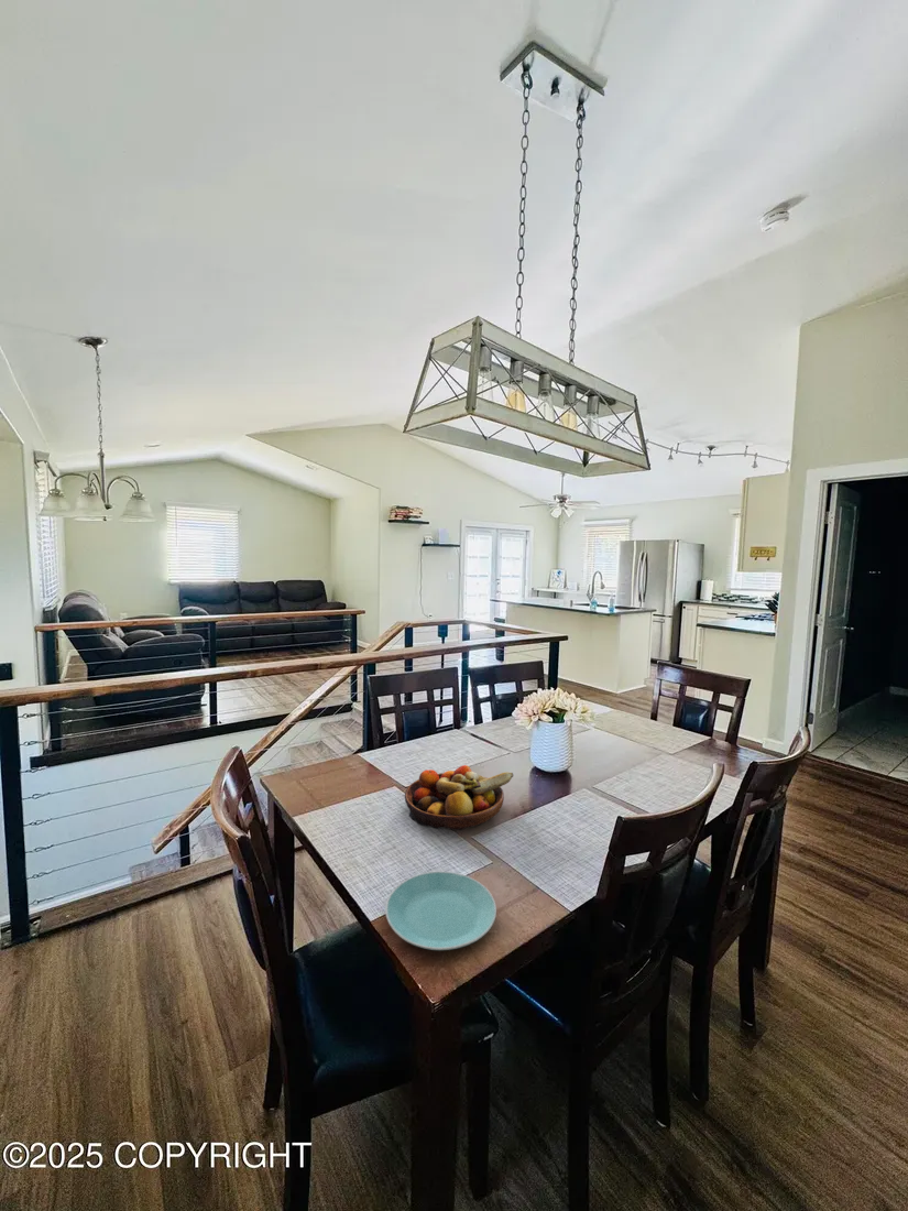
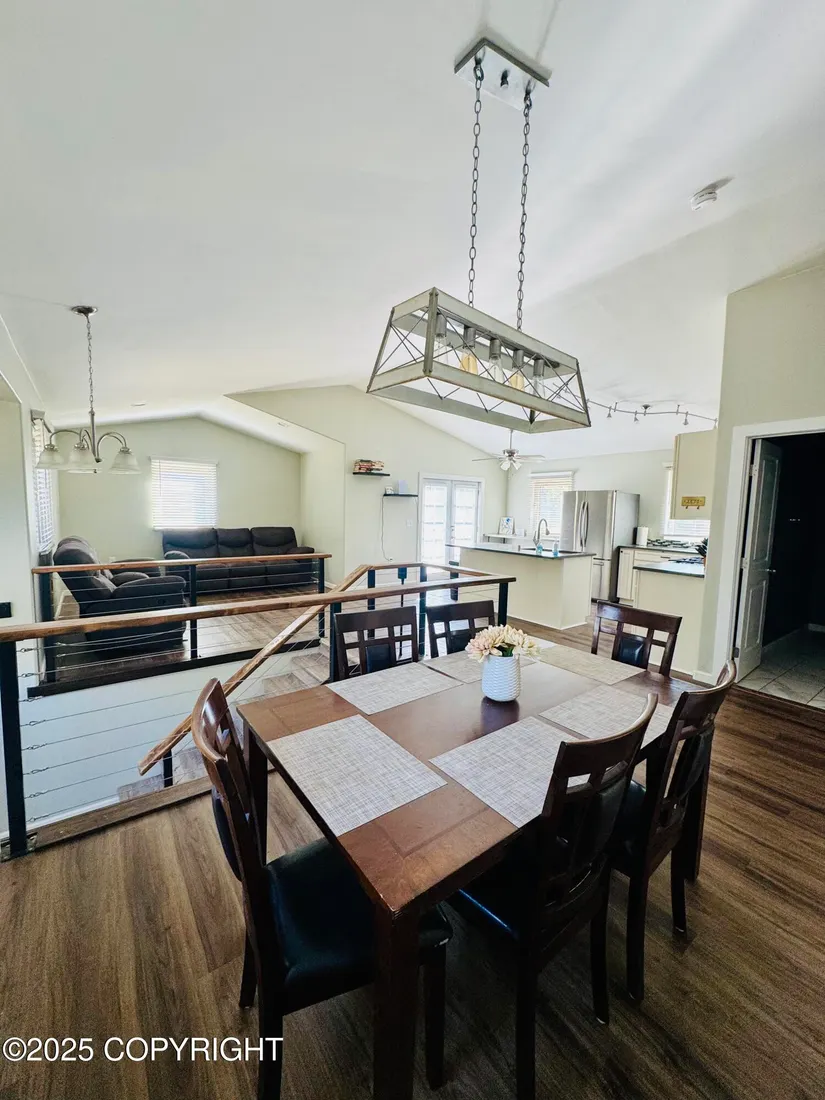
- fruit bowl [404,764,514,831]
- plate [384,871,497,951]
